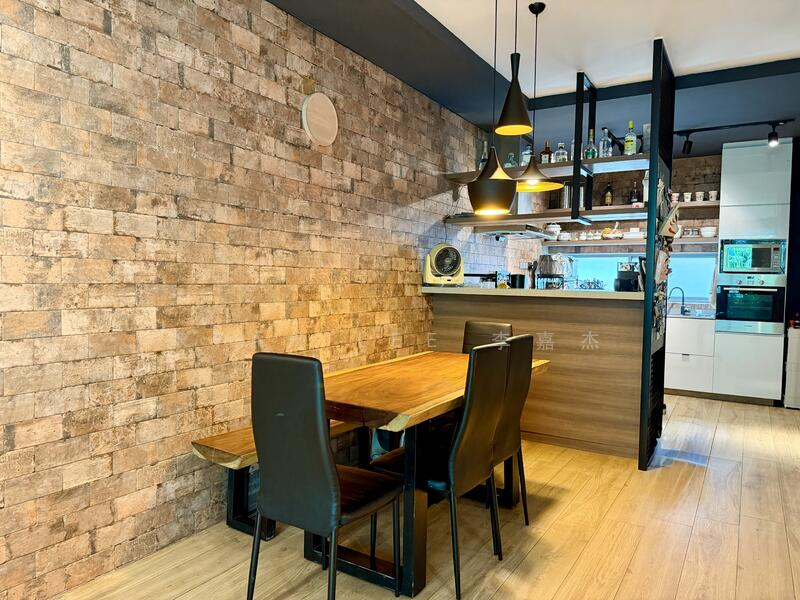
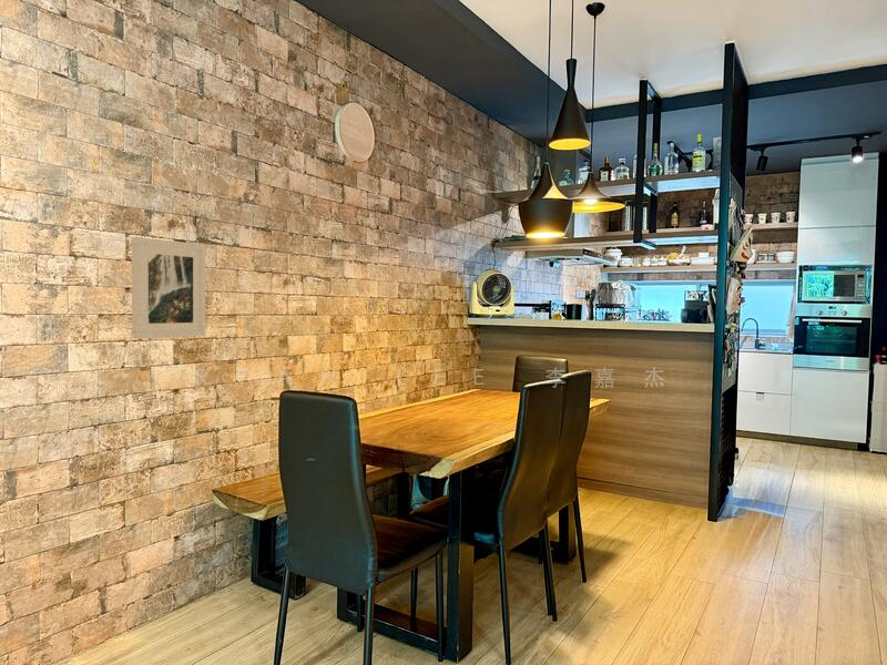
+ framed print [131,236,206,339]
